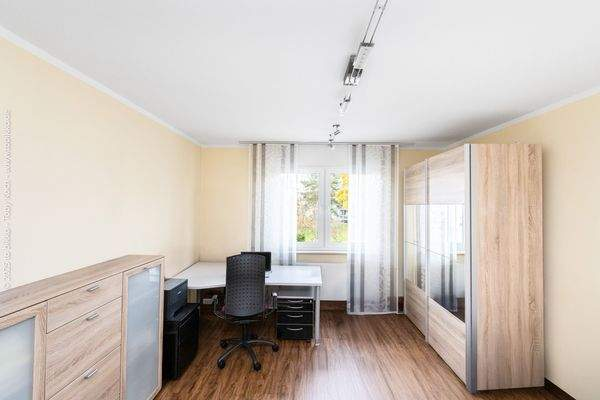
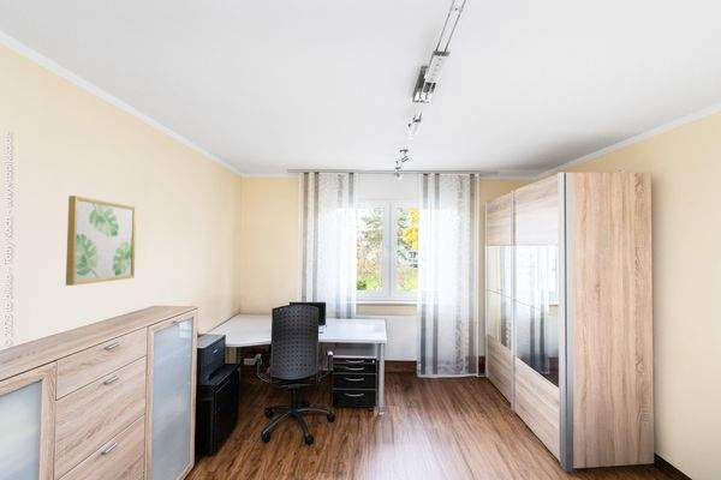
+ wall art [65,194,137,287]
